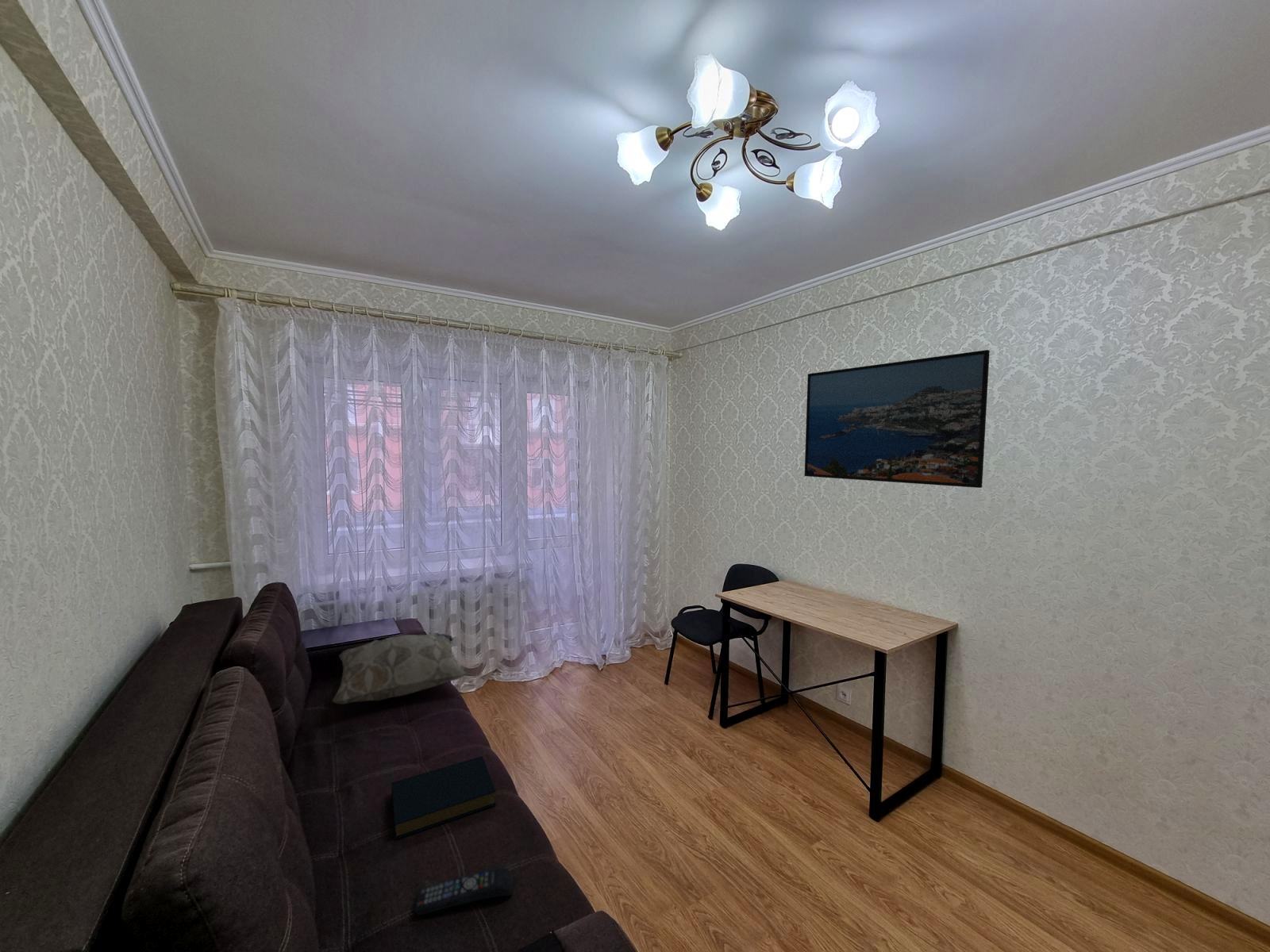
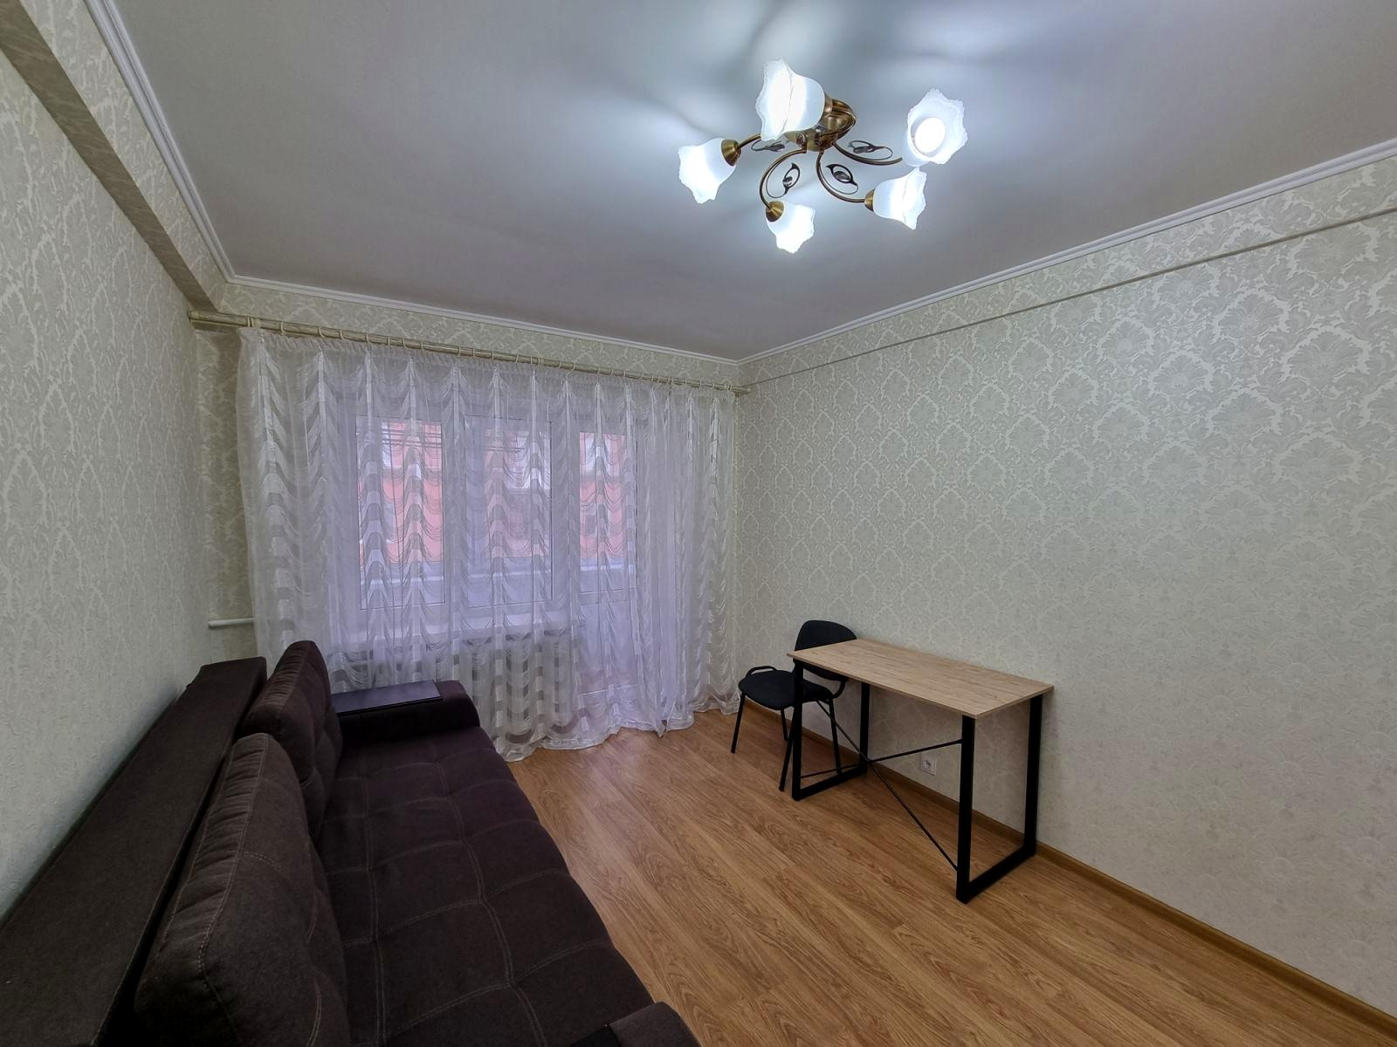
- decorative pillow [332,631,468,705]
- remote control [414,866,514,916]
- hardback book [391,755,497,840]
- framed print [804,349,991,489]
